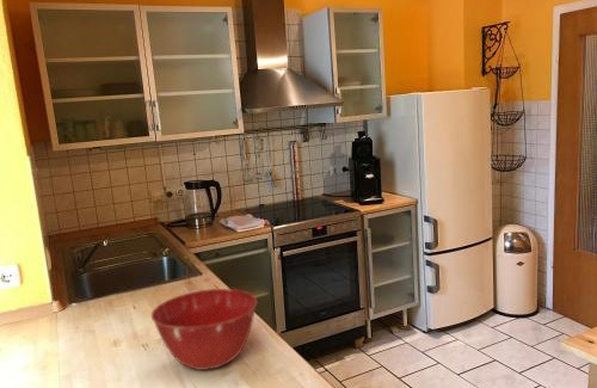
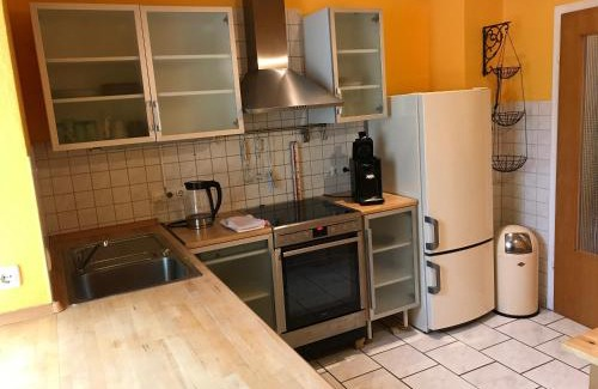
- mixing bowl [150,288,258,371]
